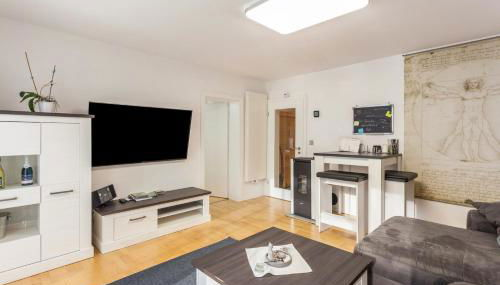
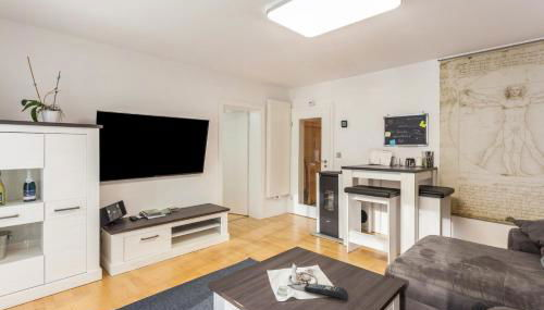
+ remote control [304,282,349,301]
